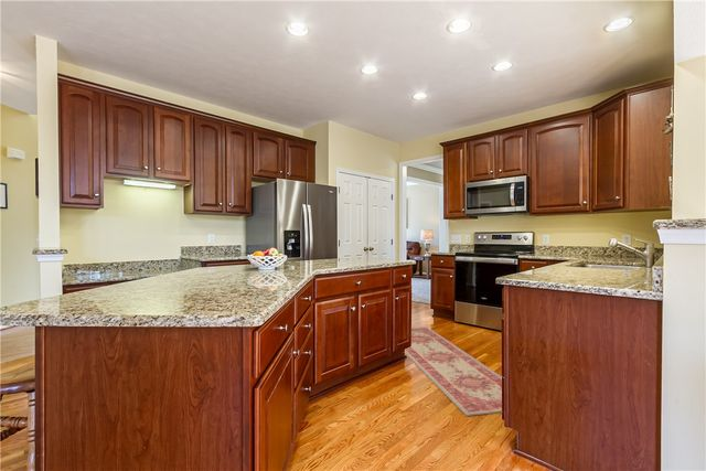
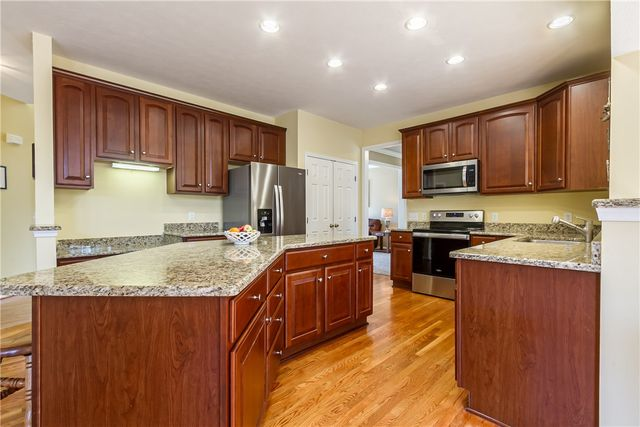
- rug [403,325,503,417]
